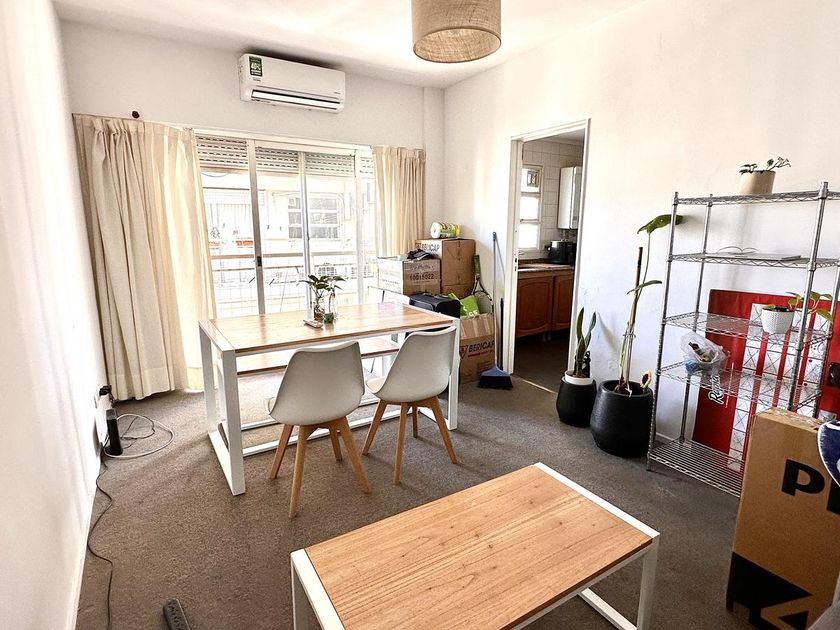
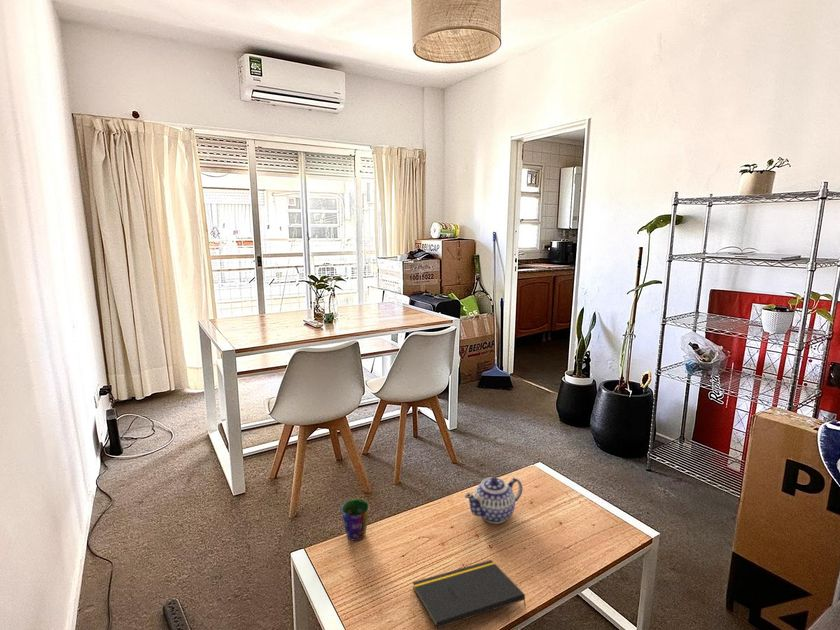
+ cup [340,498,371,542]
+ teapot [464,476,523,525]
+ notepad [412,559,527,629]
